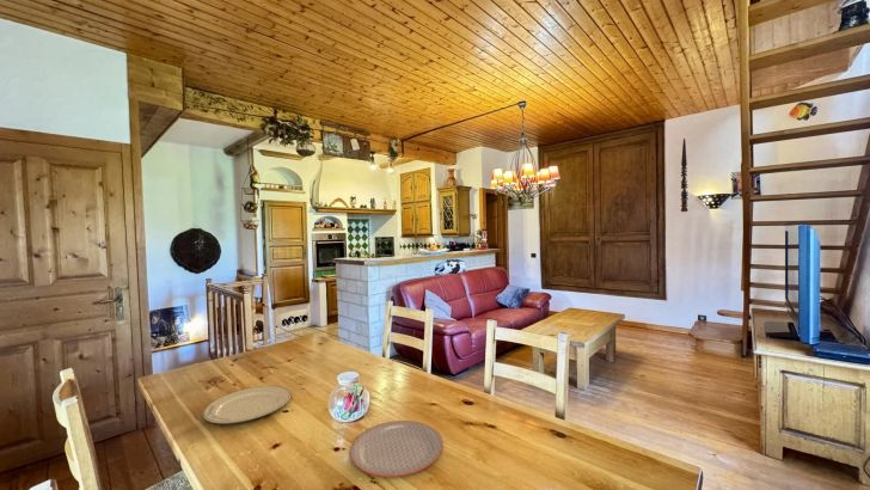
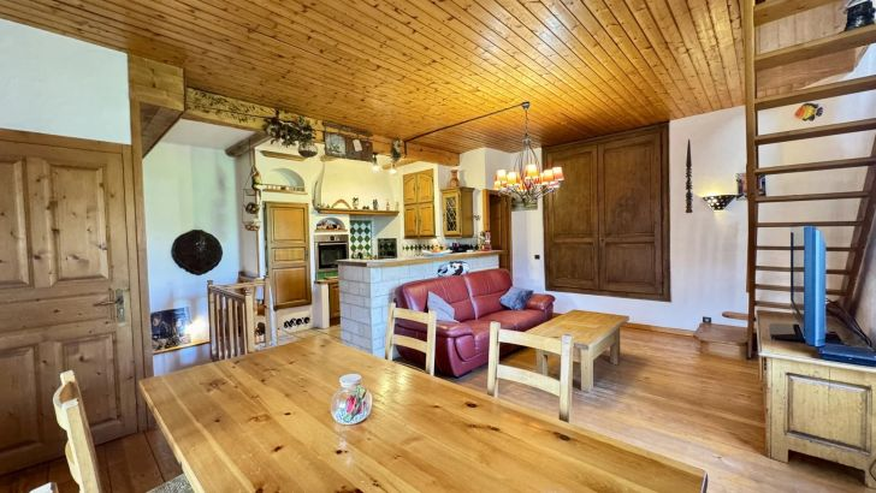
- chinaware [202,385,292,424]
- plate [349,419,445,478]
